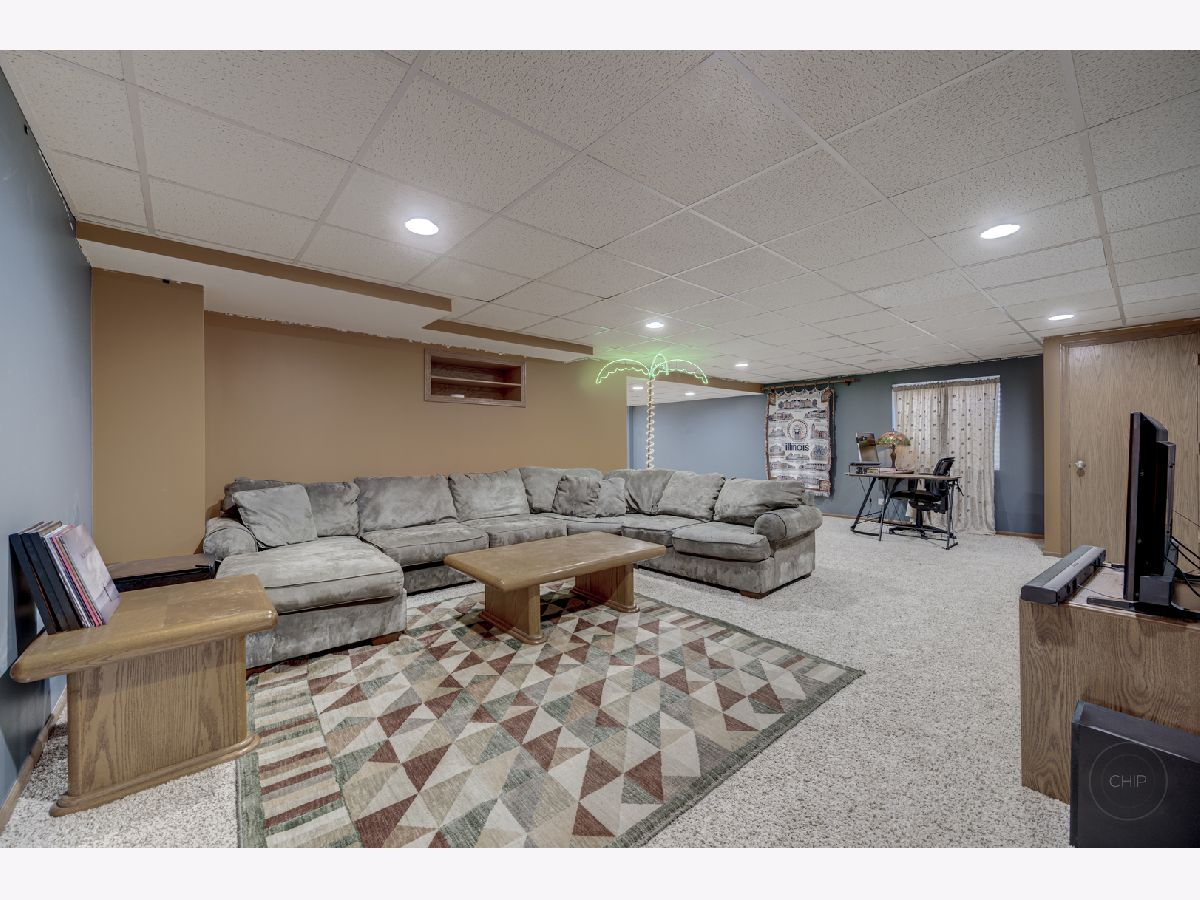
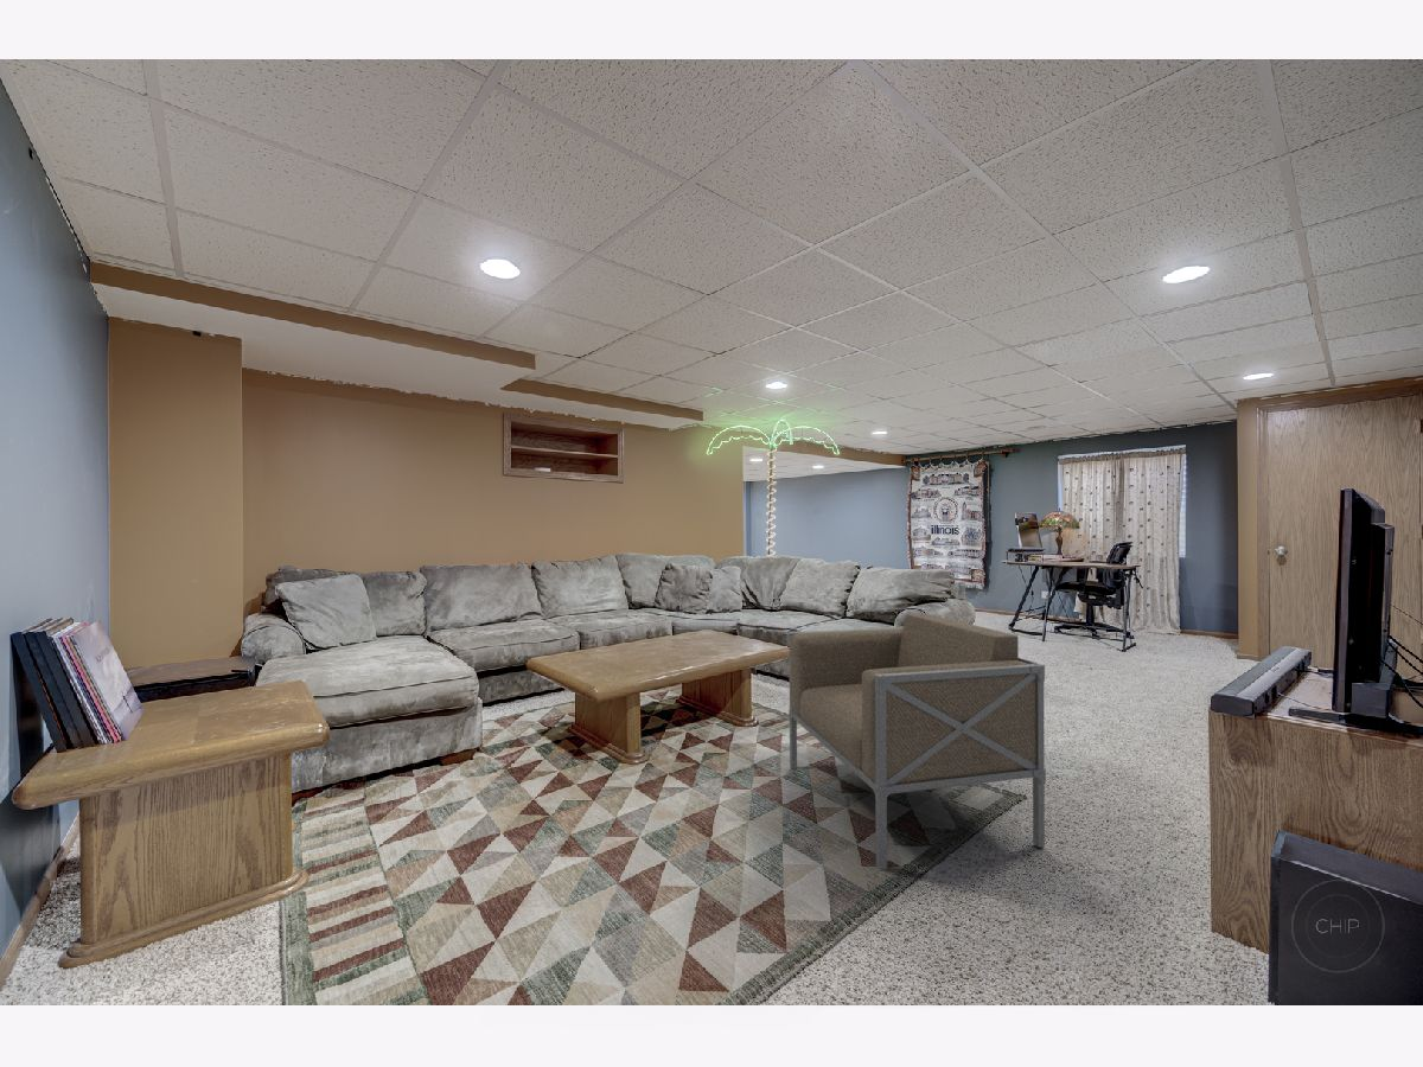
+ armchair [787,613,1047,871]
